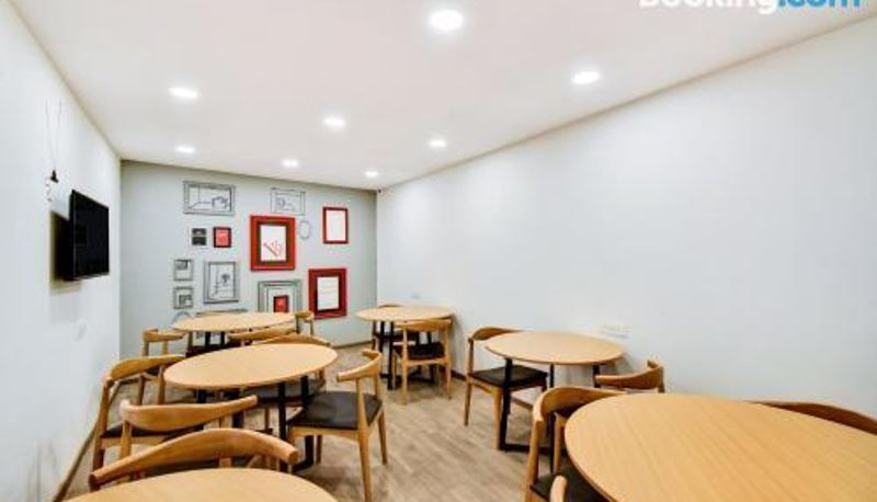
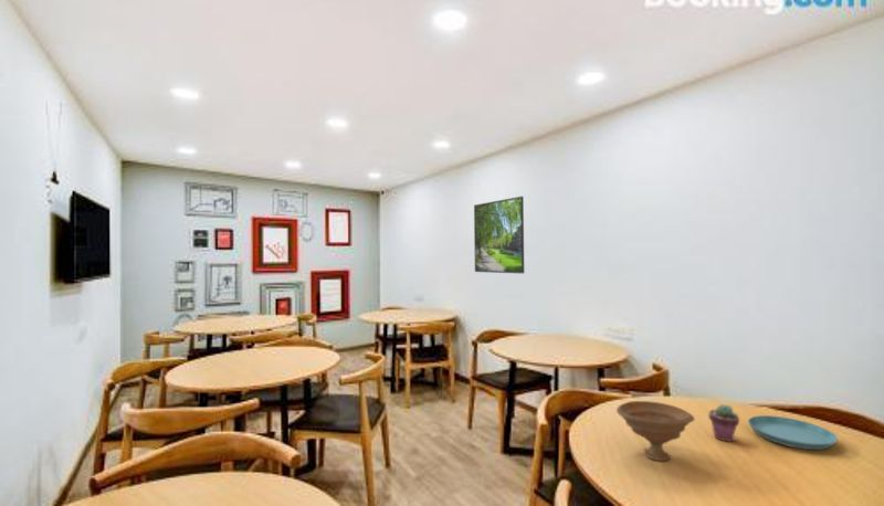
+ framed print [473,196,525,275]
+ saucer [747,414,839,451]
+ potted succulent [707,403,740,443]
+ bowl [615,400,696,462]
